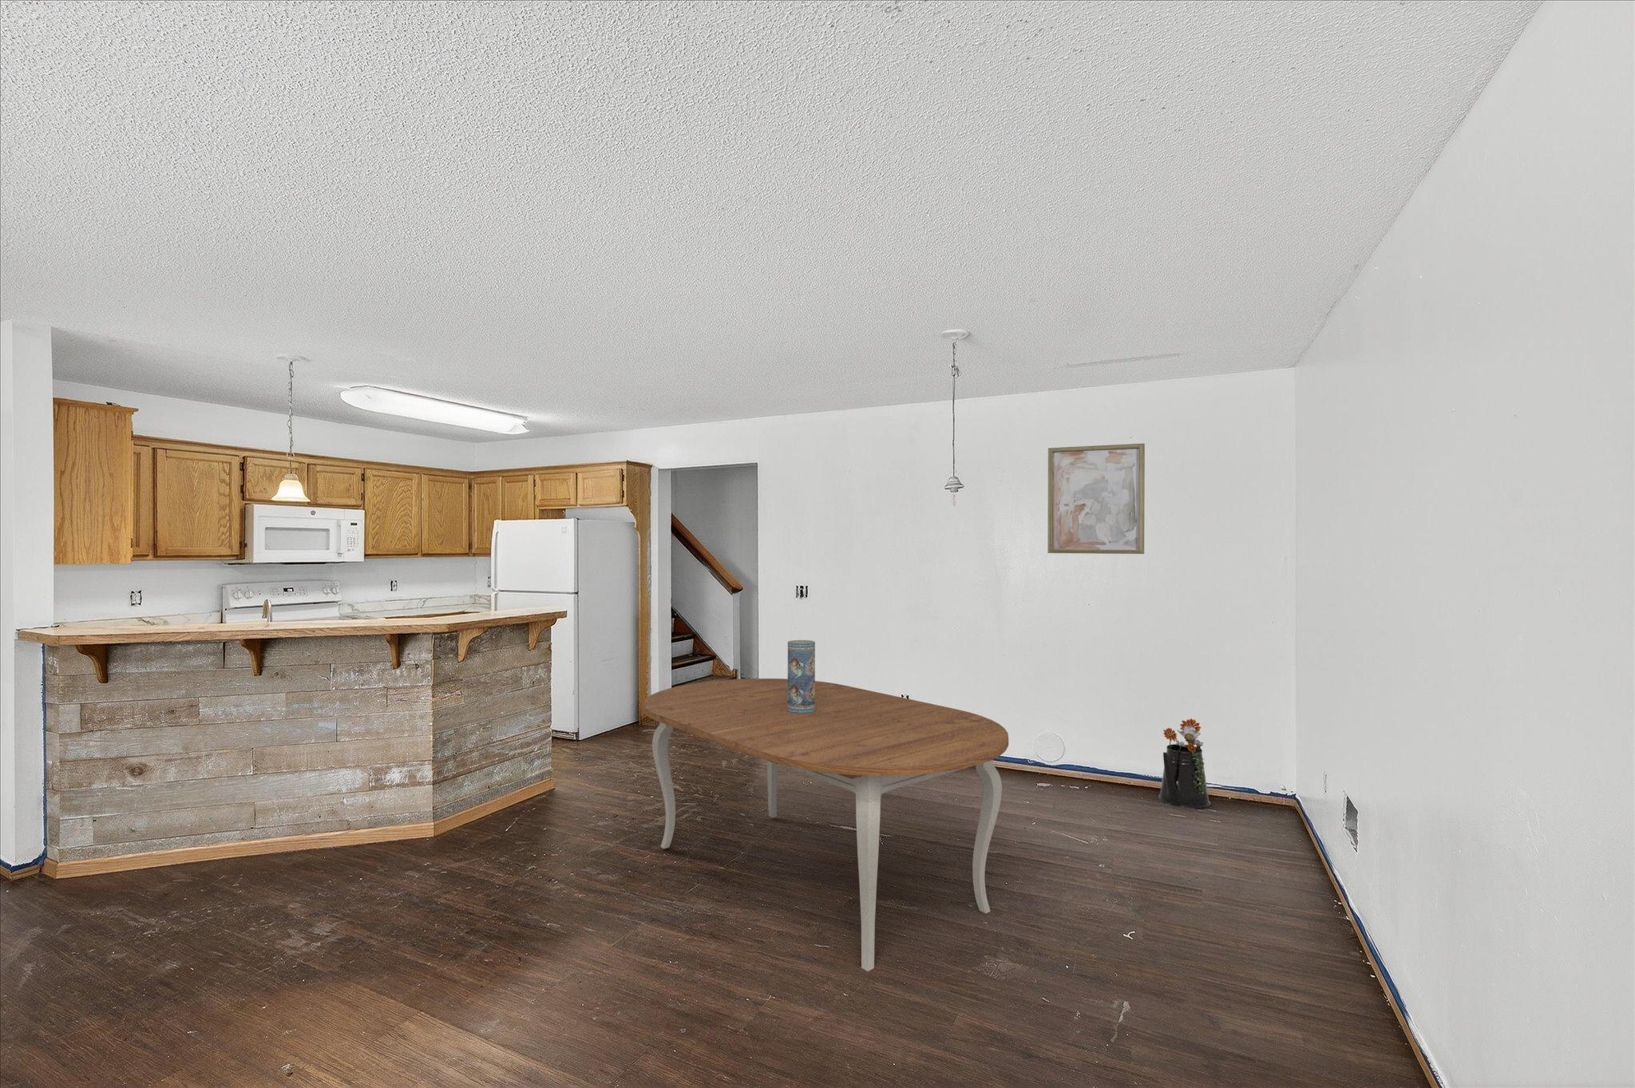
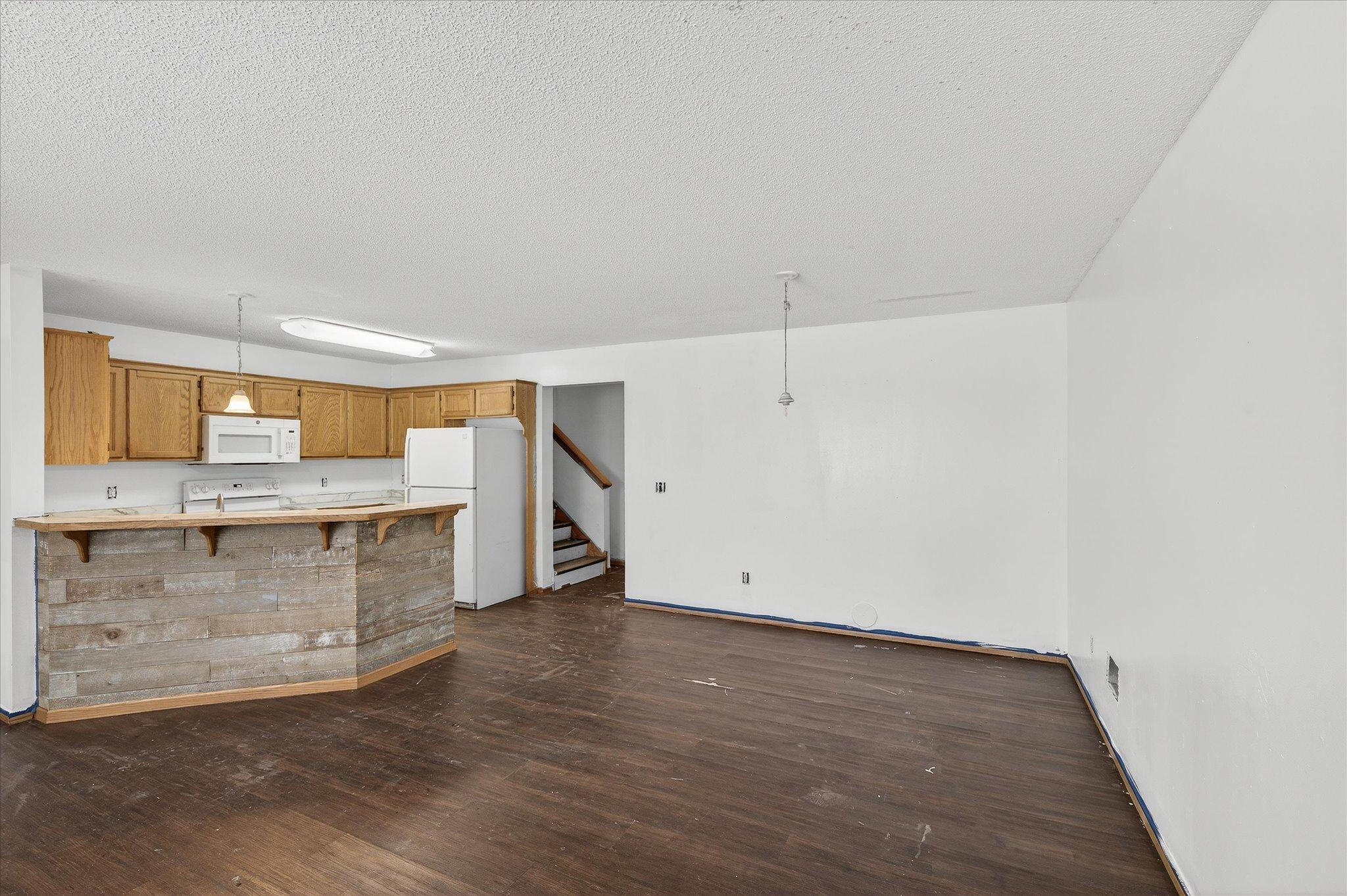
- wall art [1046,443,1146,555]
- watering can [1158,718,1211,810]
- dining table [642,678,1009,973]
- vase [788,640,816,714]
